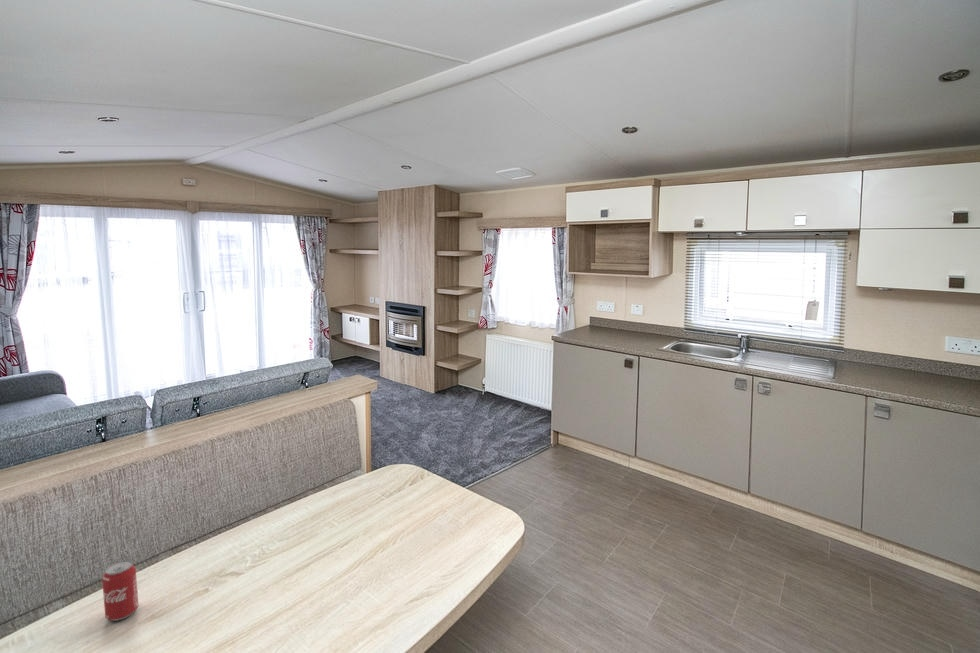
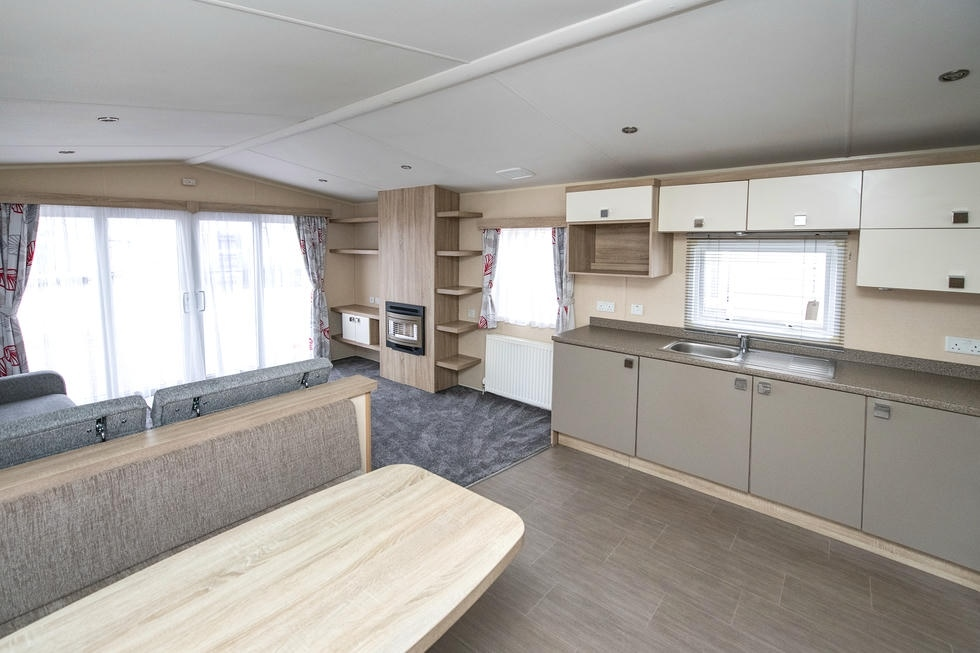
- beverage can [101,560,139,622]
